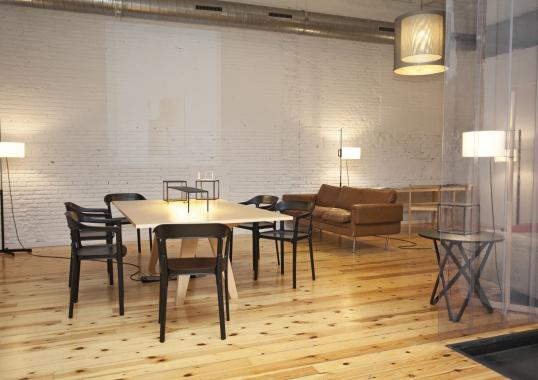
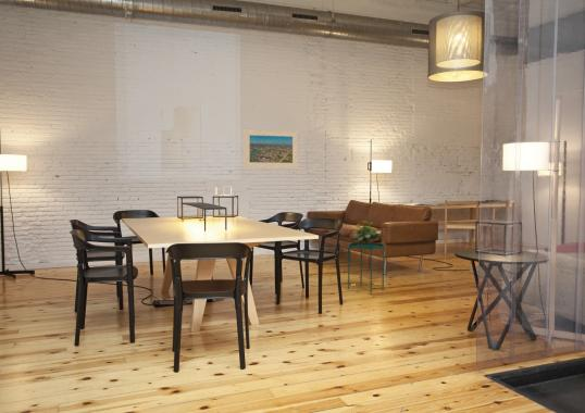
+ side table [347,241,385,293]
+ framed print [242,128,299,170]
+ flowering plant [351,220,385,246]
